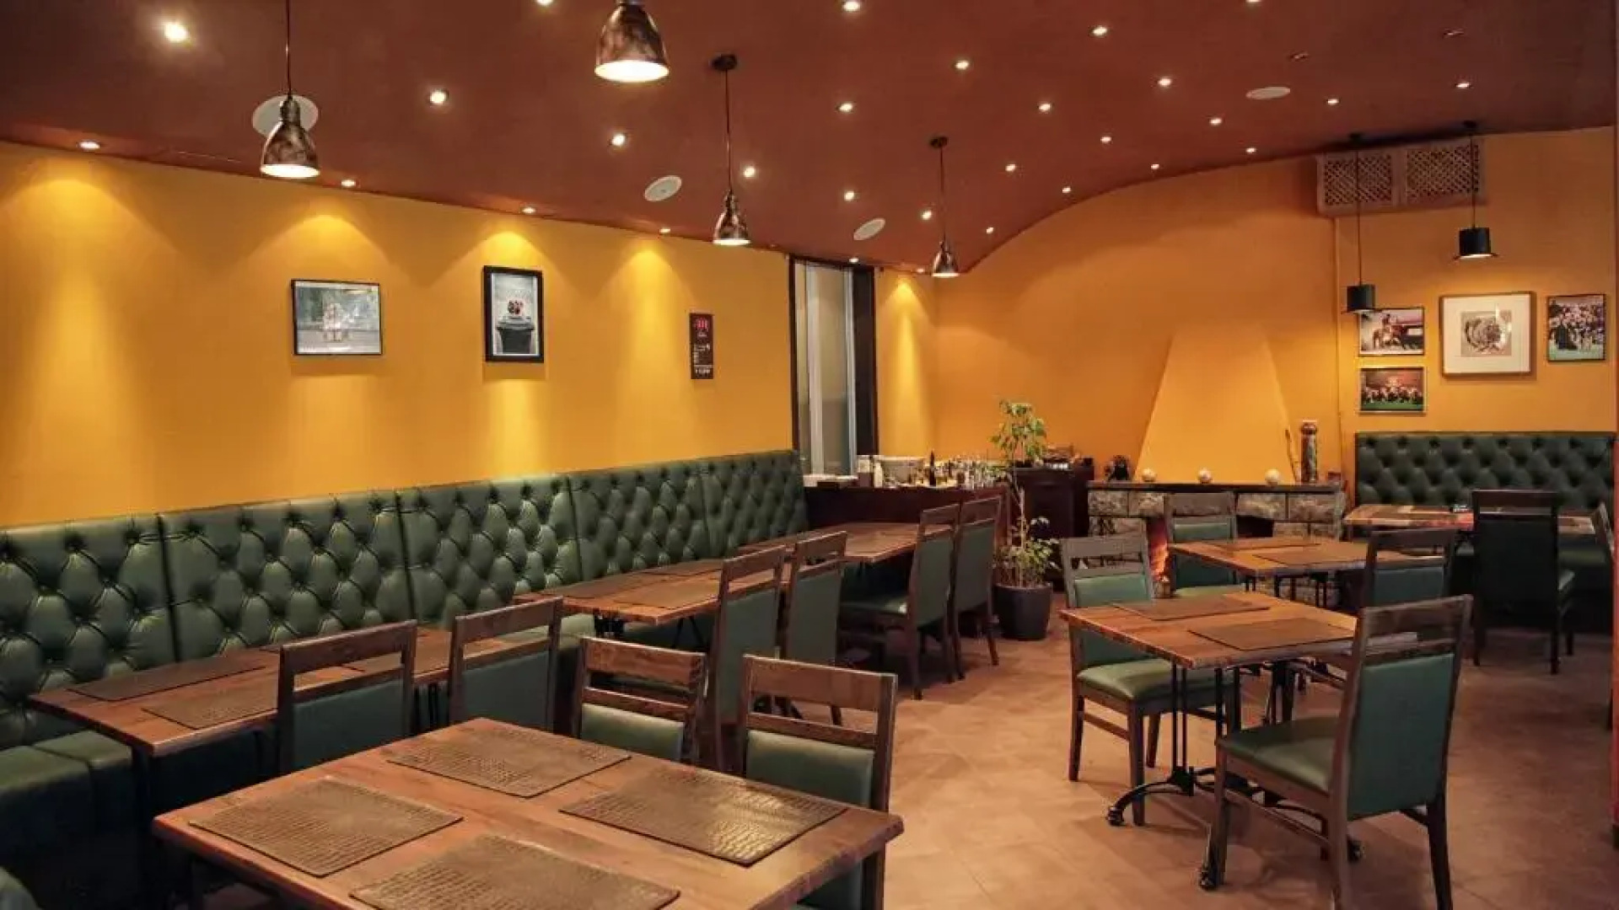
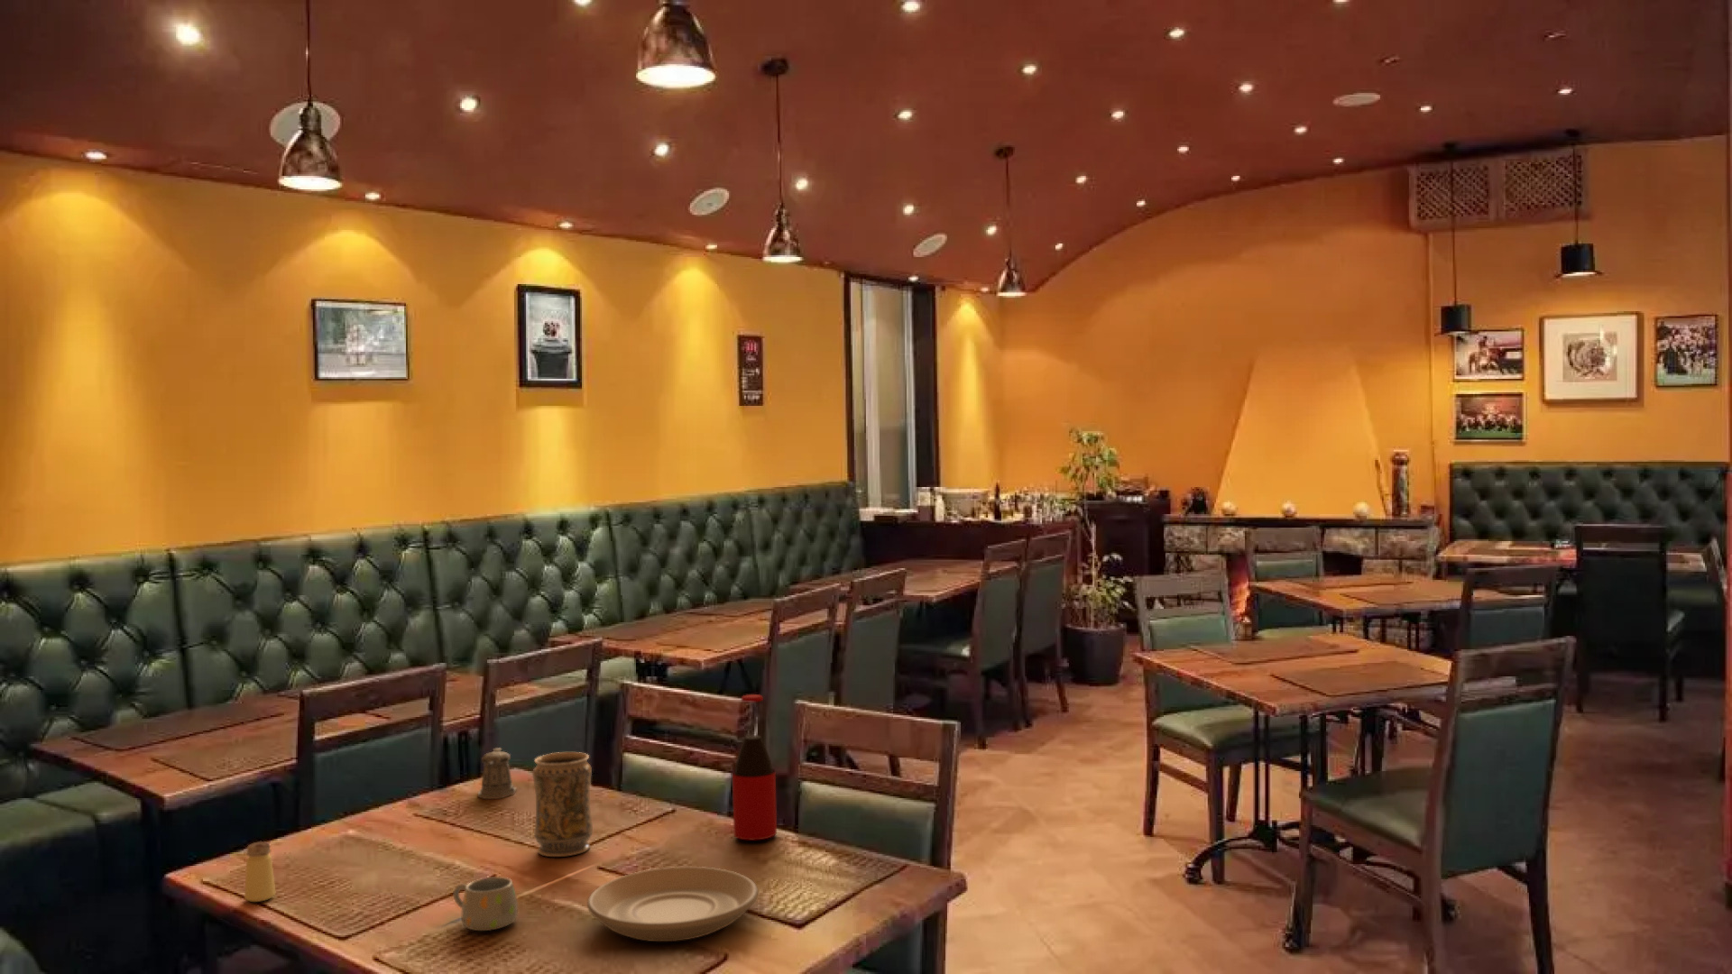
+ bottle [732,693,778,841]
+ pepper shaker [476,748,517,800]
+ vase [532,752,594,857]
+ saltshaker [244,841,276,903]
+ mug [453,875,519,931]
+ plate [586,866,760,942]
